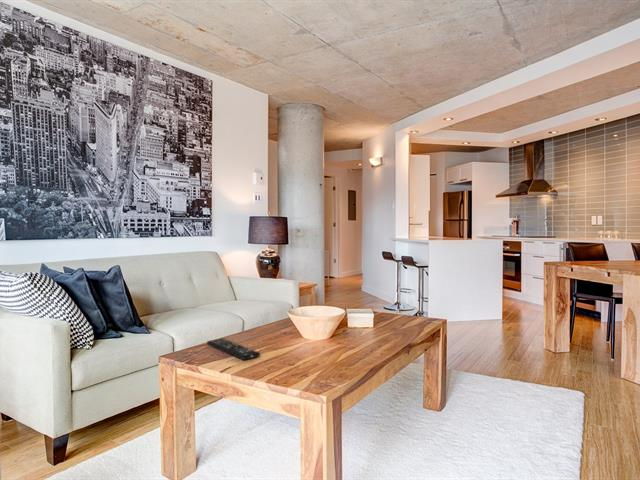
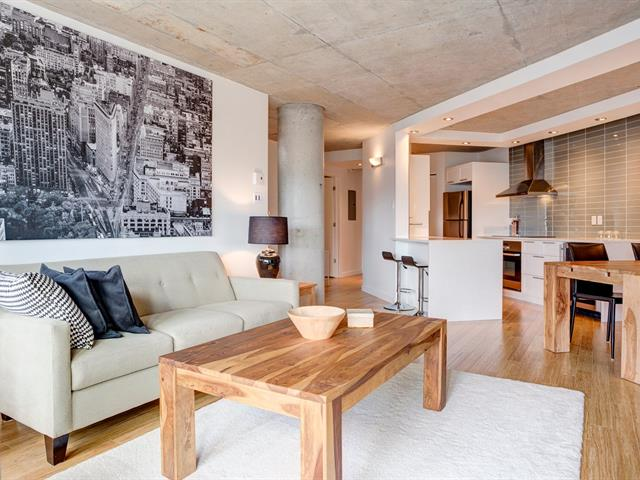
- remote control [206,337,261,361]
